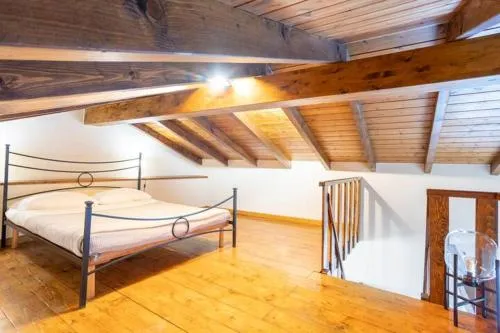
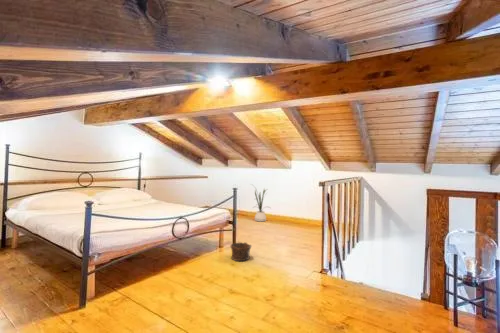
+ clay pot [230,241,253,262]
+ house plant [250,183,271,222]
